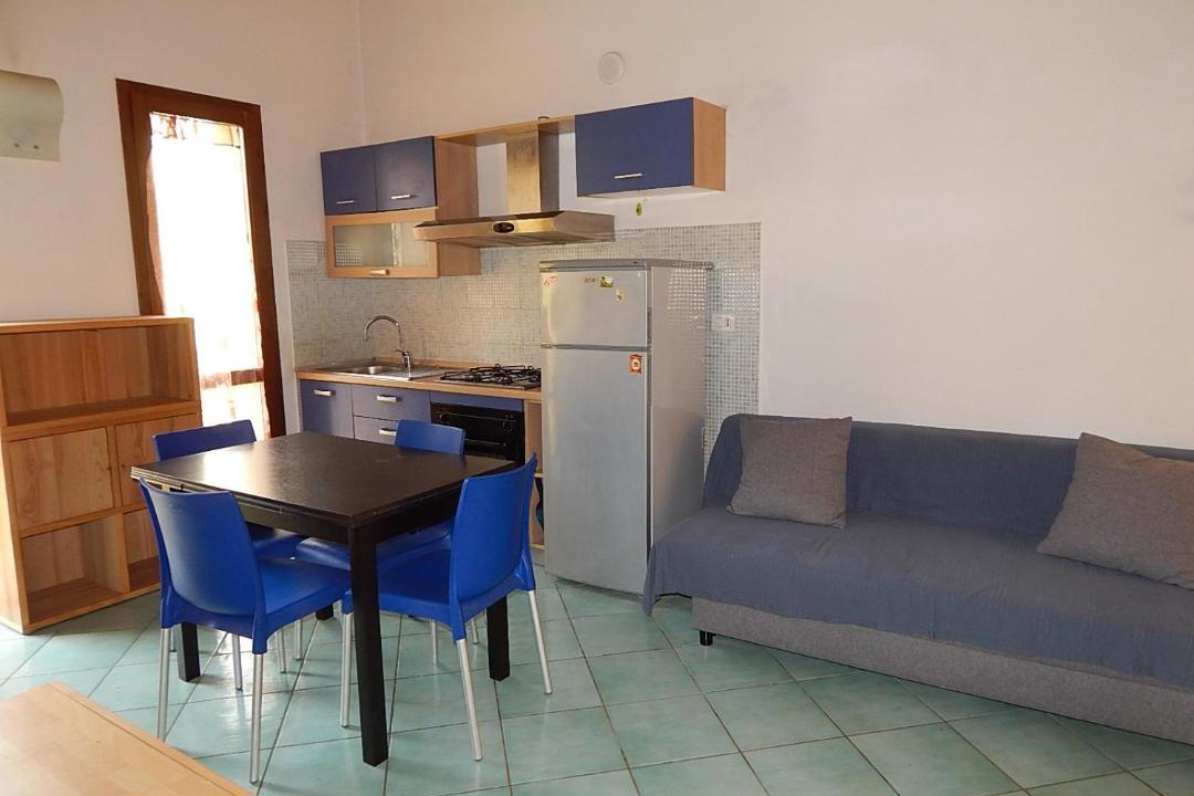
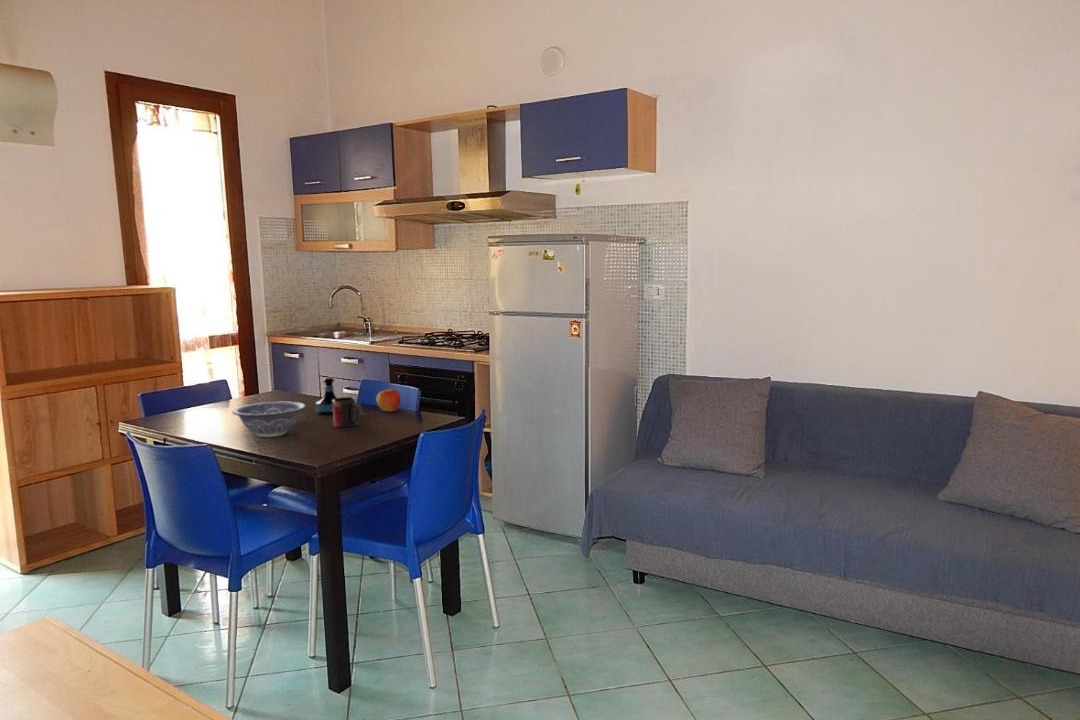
+ mug [332,396,361,428]
+ tequila bottle [315,377,338,415]
+ apple [375,386,402,413]
+ decorative bowl [231,401,307,438]
